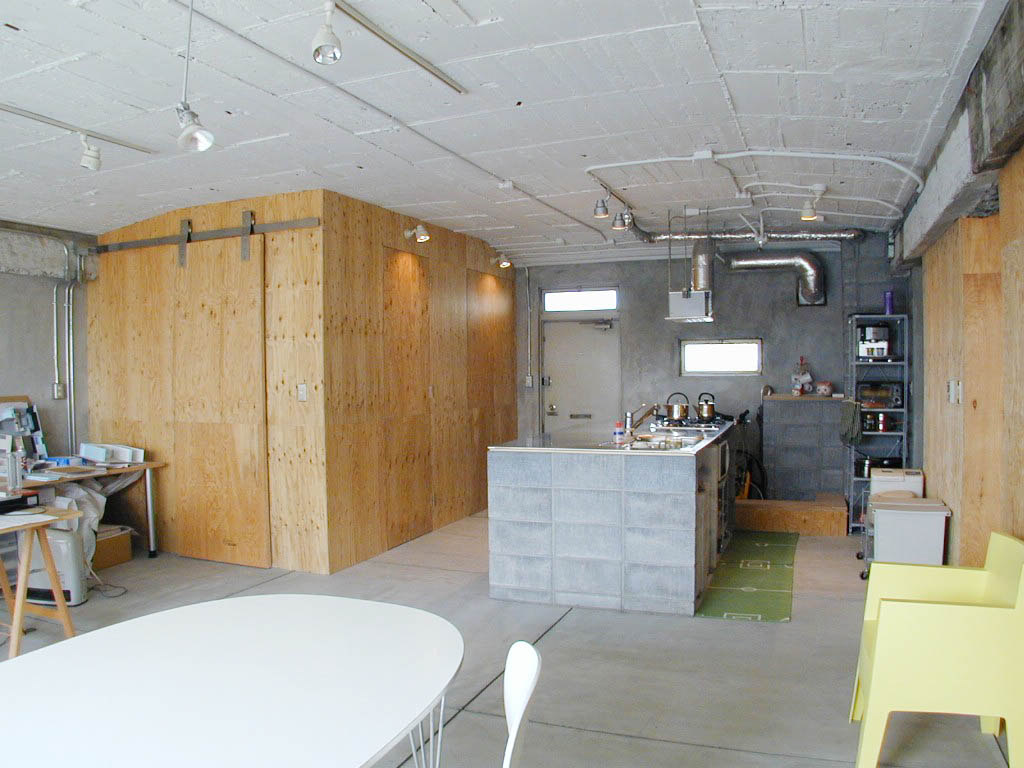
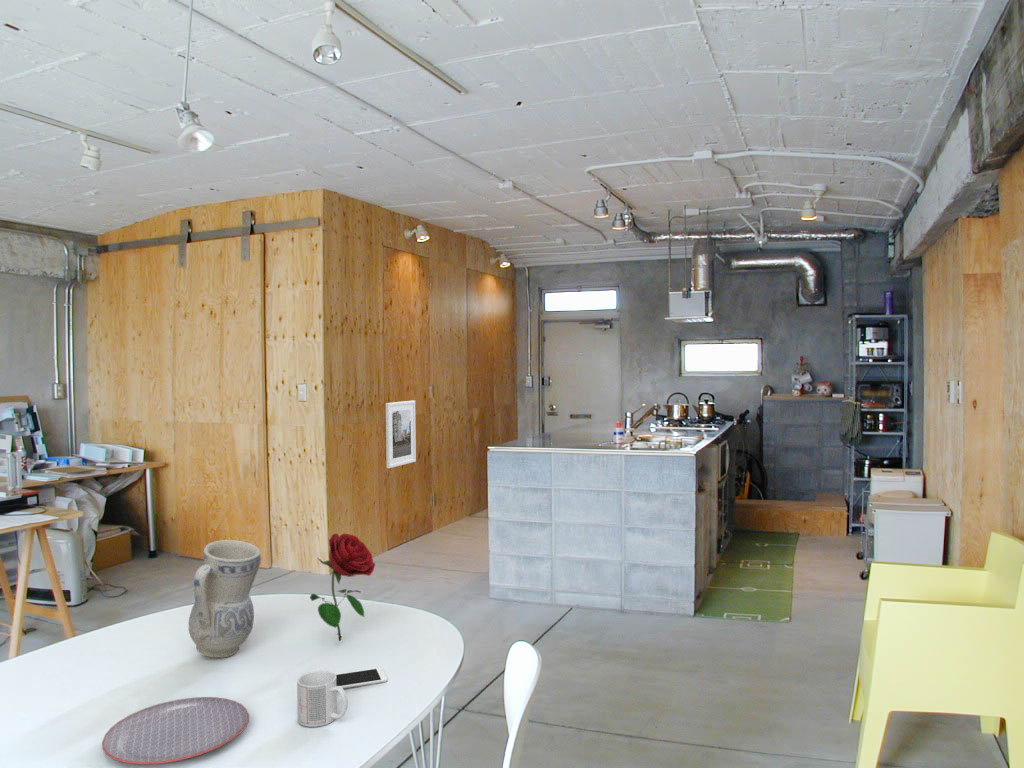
+ vase [188,539,262,659]
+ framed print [385,400,417,469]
+ plate [101,696,250,765]
+ cell phone [335,667,388,689]
+ flower [309,533,376,642]
+ mug [296,670,349,728]
